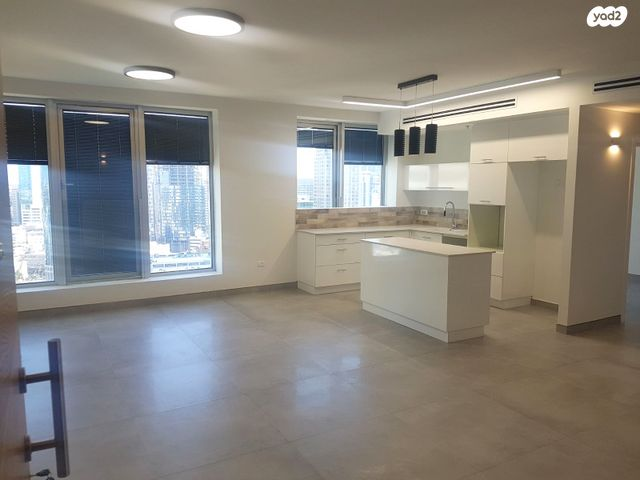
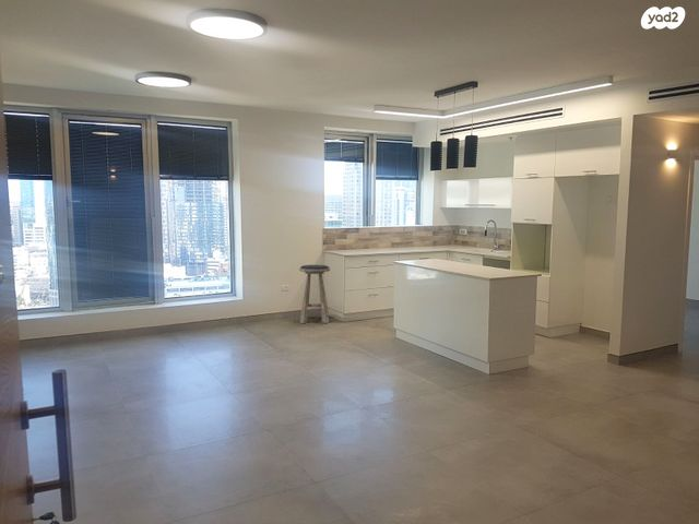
+ stool [298,264,331,324]
